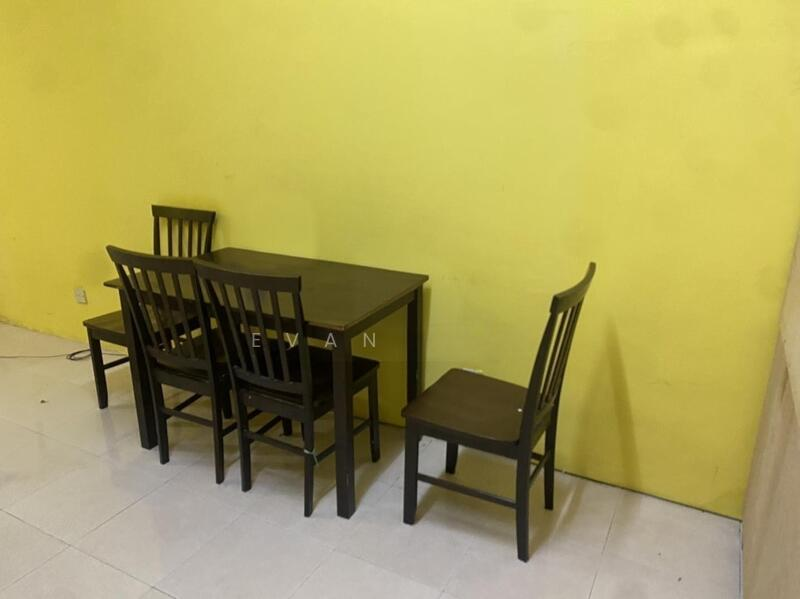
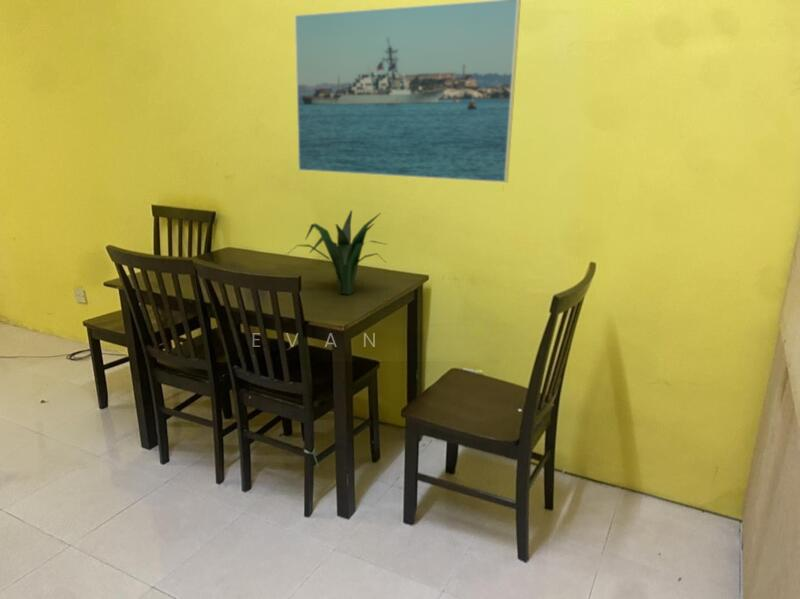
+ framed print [294,0,522,184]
+ plant [278,209,389,296]
